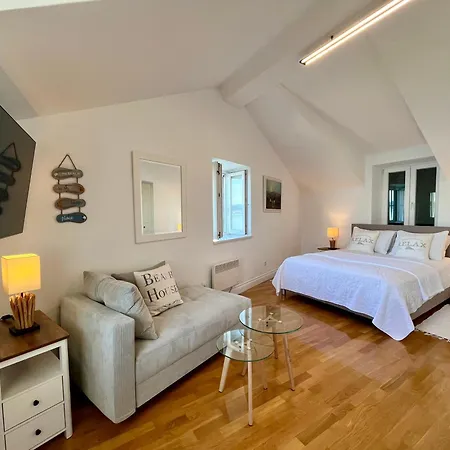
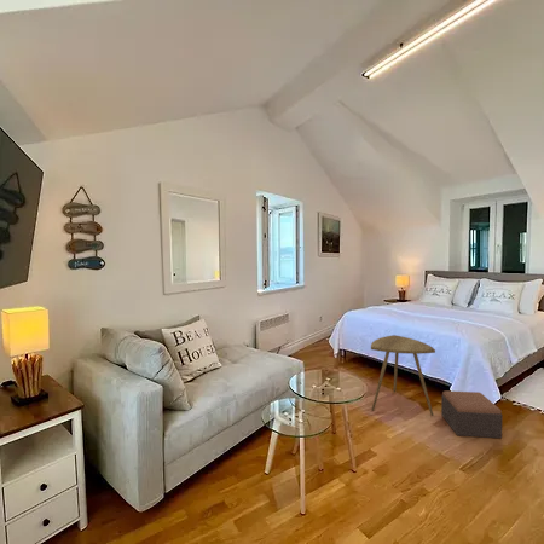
+ footstool [440,389,503,439]
+ side table [370,334,436,417]
